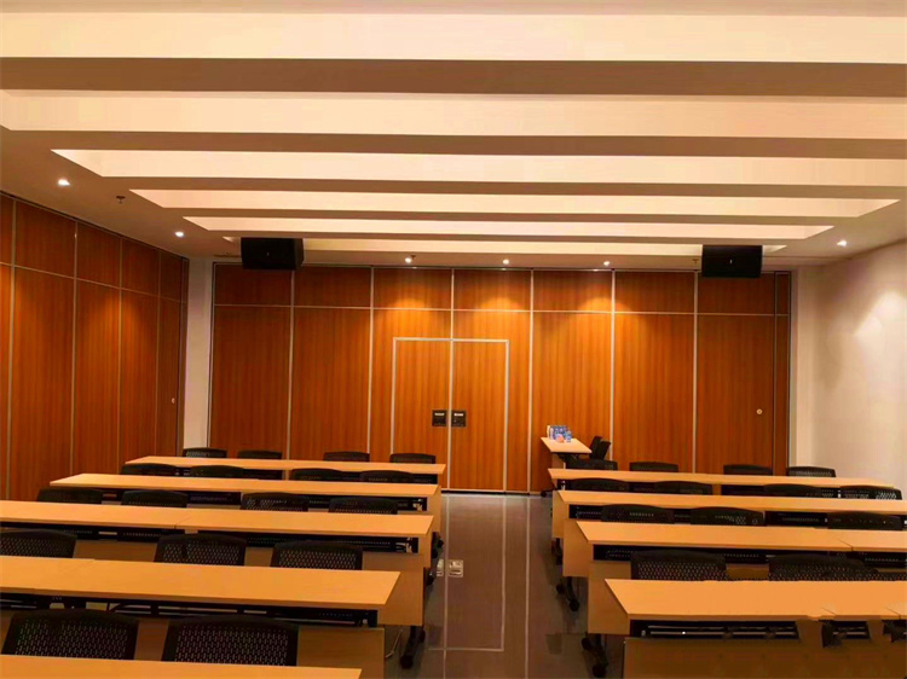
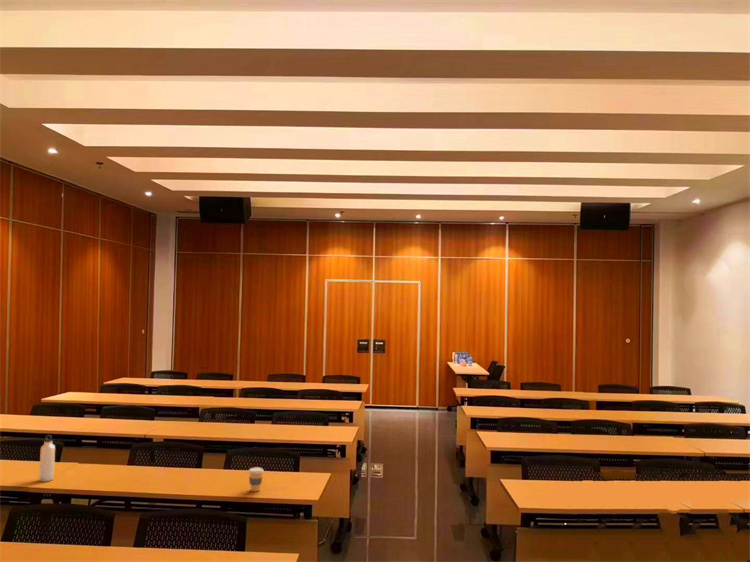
+ coffee cup [247,466,265,492]
+ water bottle [38,434,56,483]
